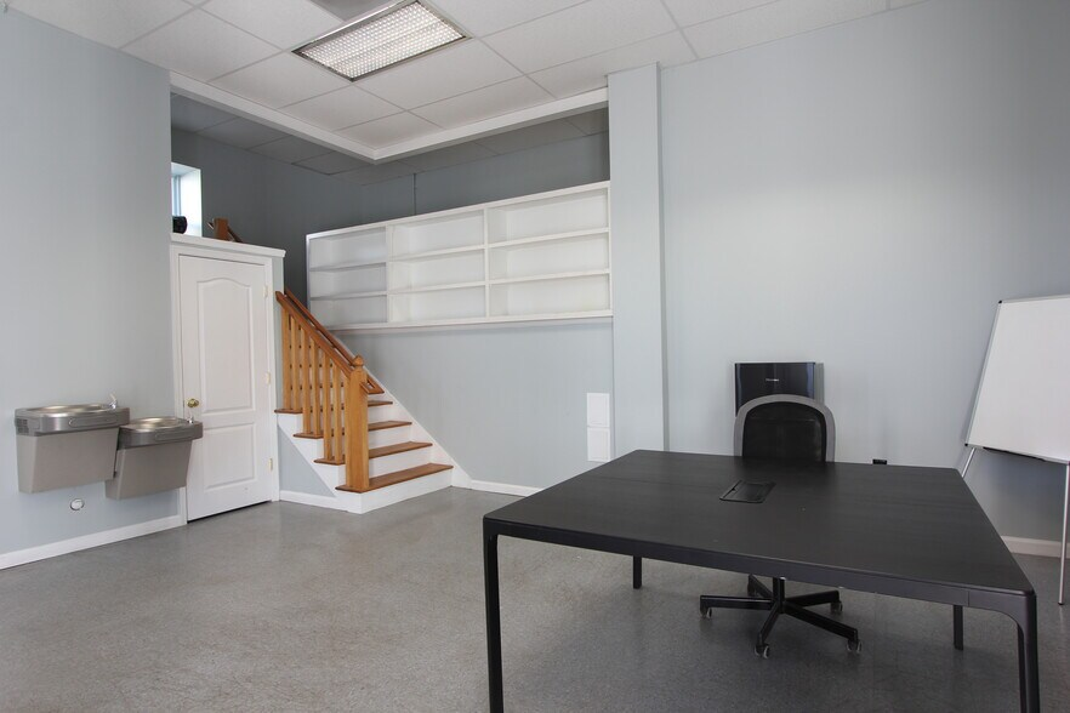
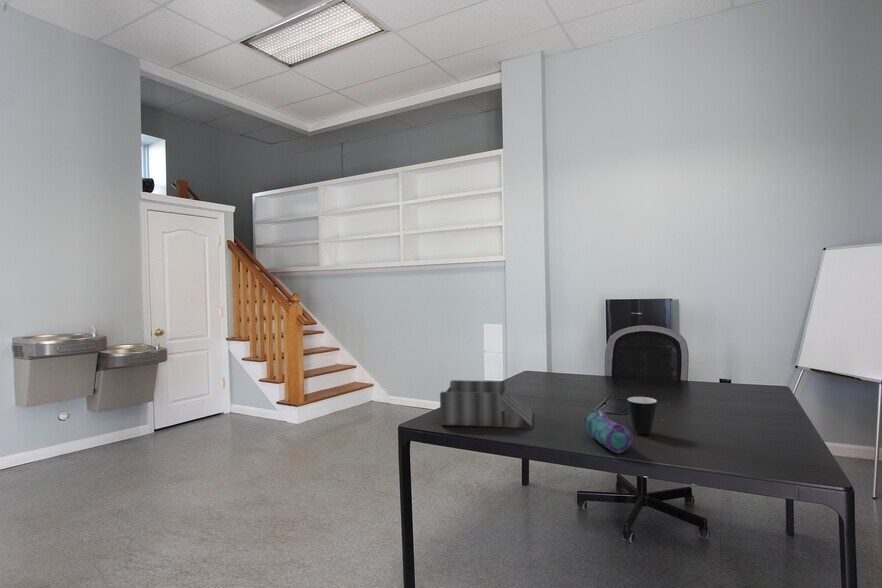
+ mug [627,396,658,435]
+ pencil case [582,409,634,454]
+ desk organizer [439,379,534,429]
